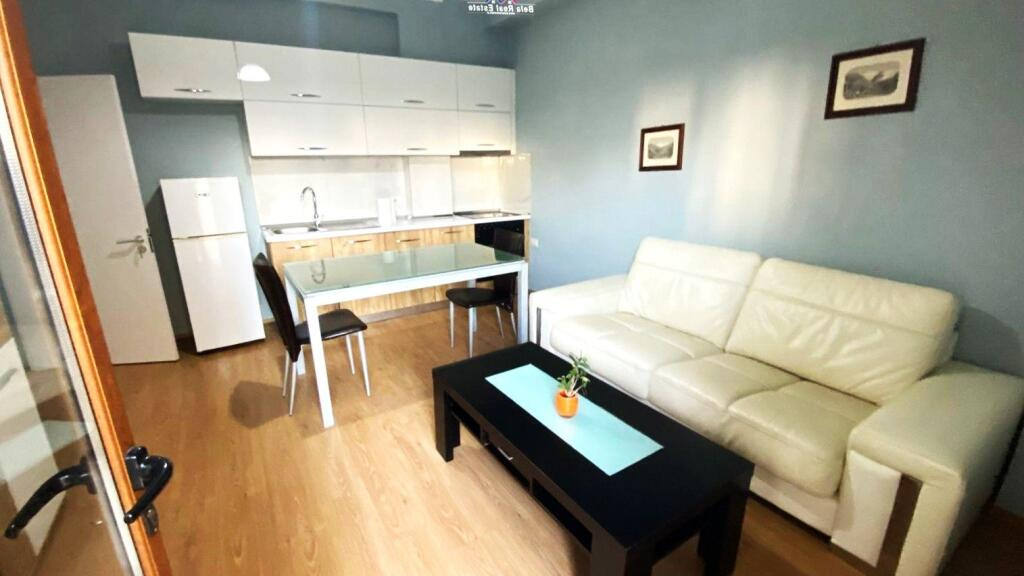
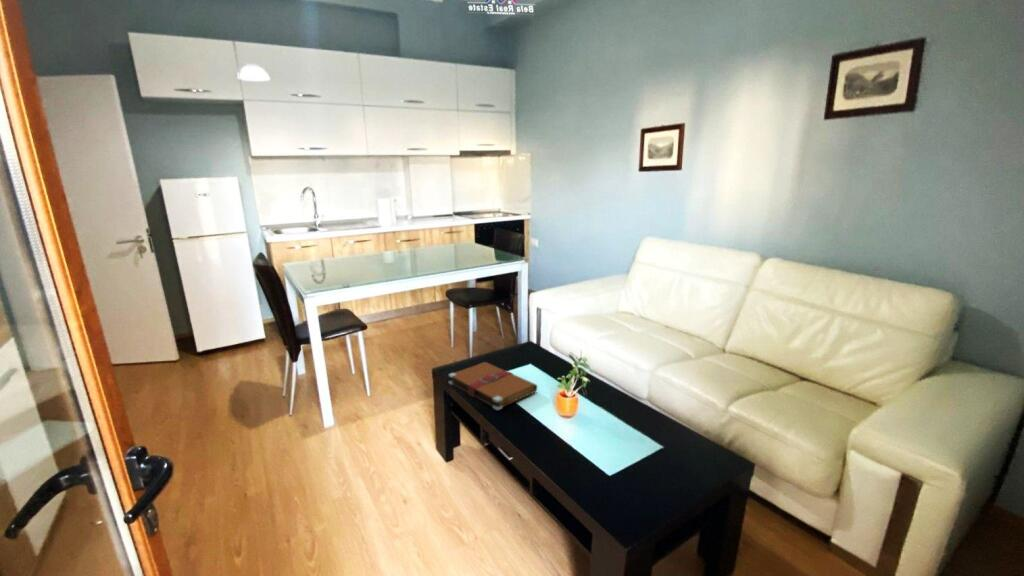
+ book [448,361,538,411]
